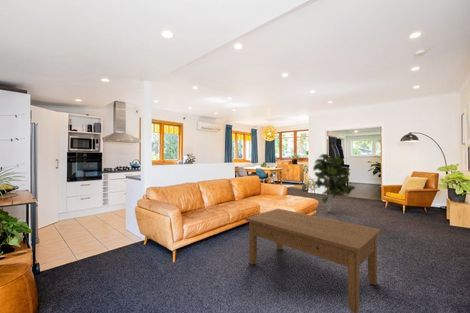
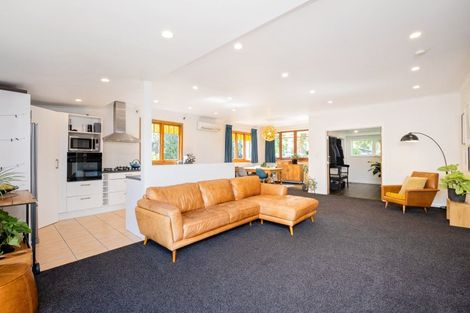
- coffee table [244,208,382,313]
- indoor plant [312,153,356,213]
